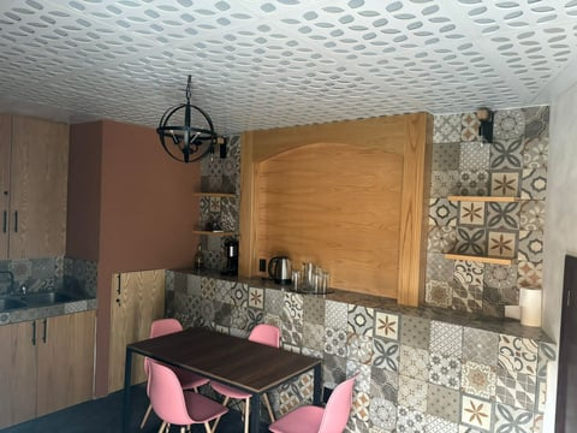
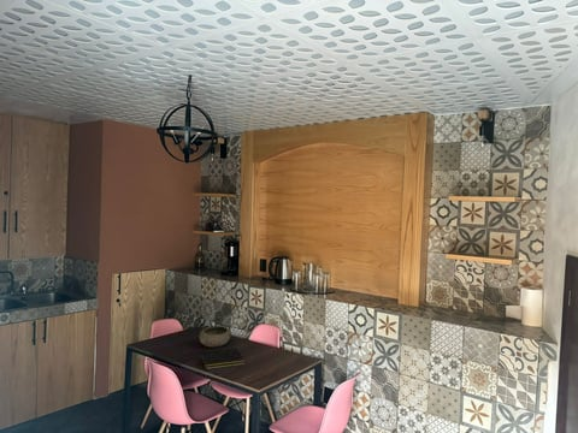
+ bowl [199,325,232,349]
+ notepad [197,348,246,370]
